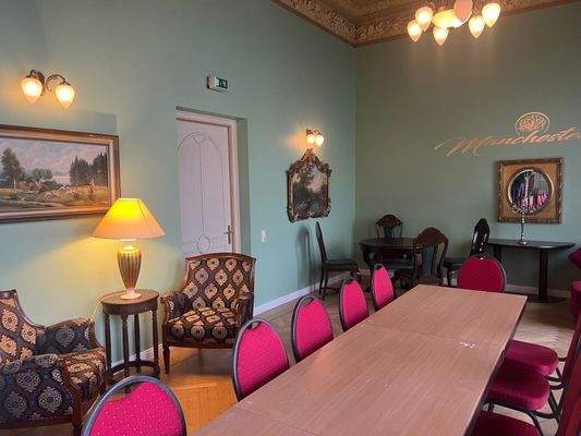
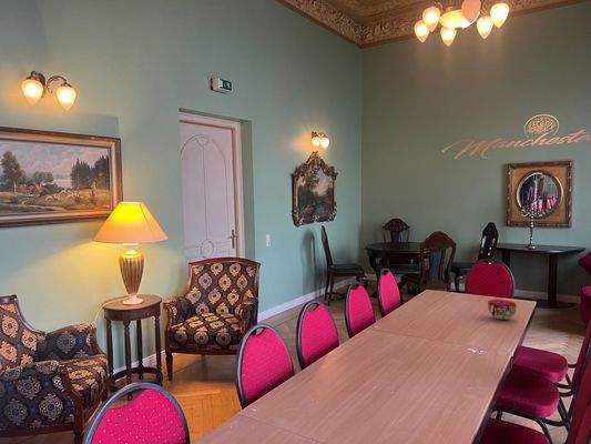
+ decorative bowl [487,299,517,321]
